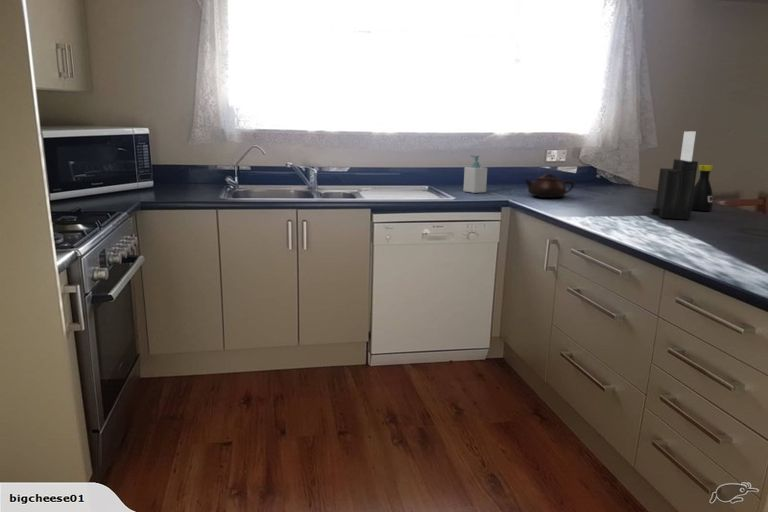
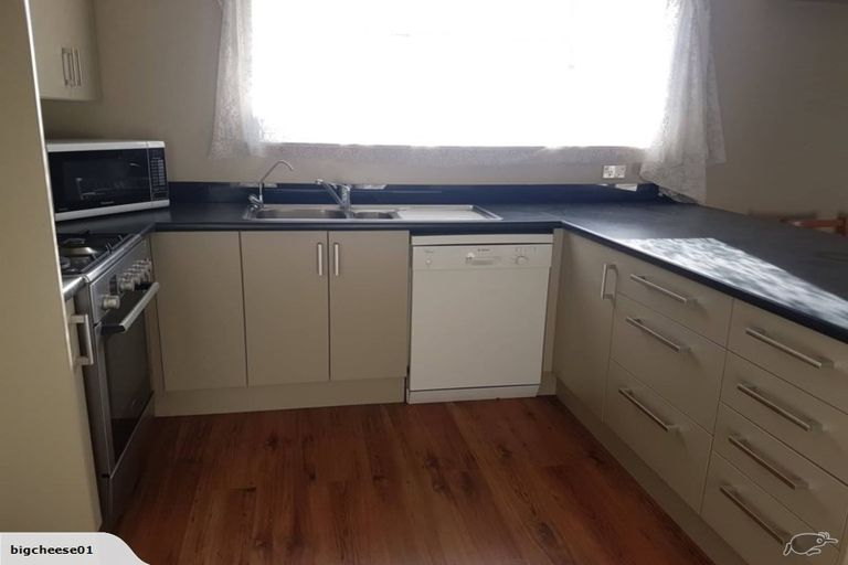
- teapot [523,173,575,199]
- bottle [691,164,714,212]
- knife block [651,130,699,220]
- soap bottle [462,154,488,194]
